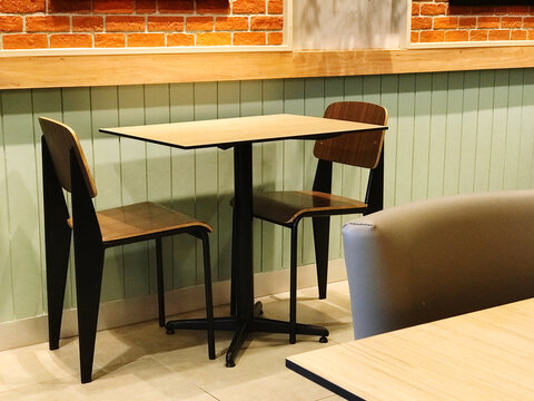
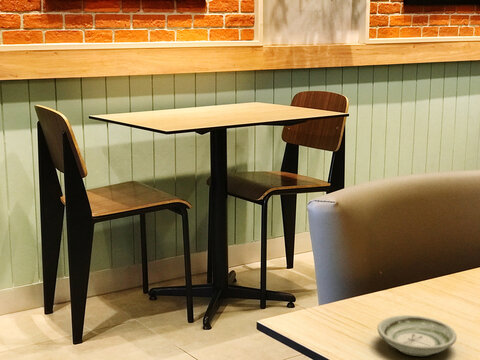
+ saucer [376,314,458,357]
